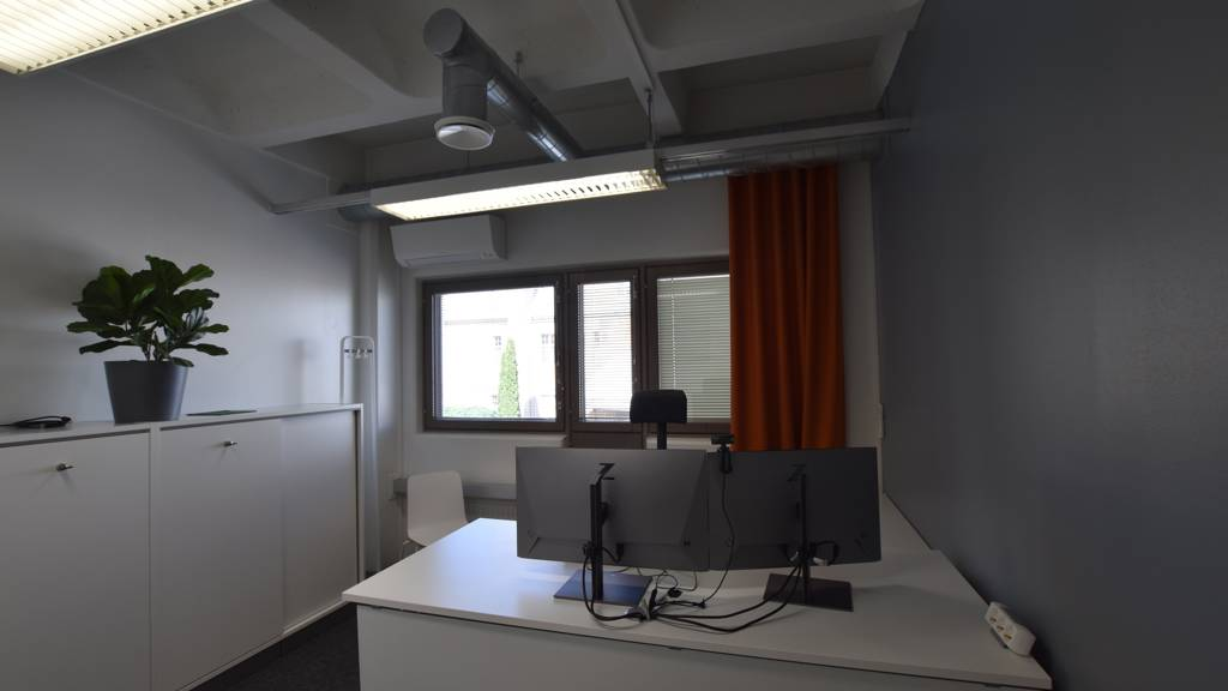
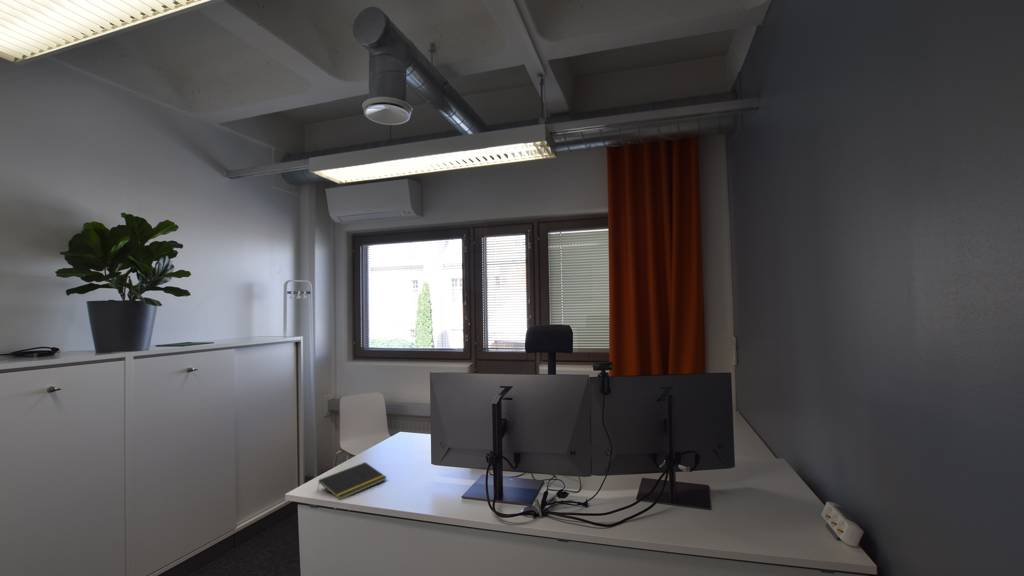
+ notepad [316,461,387,501]
